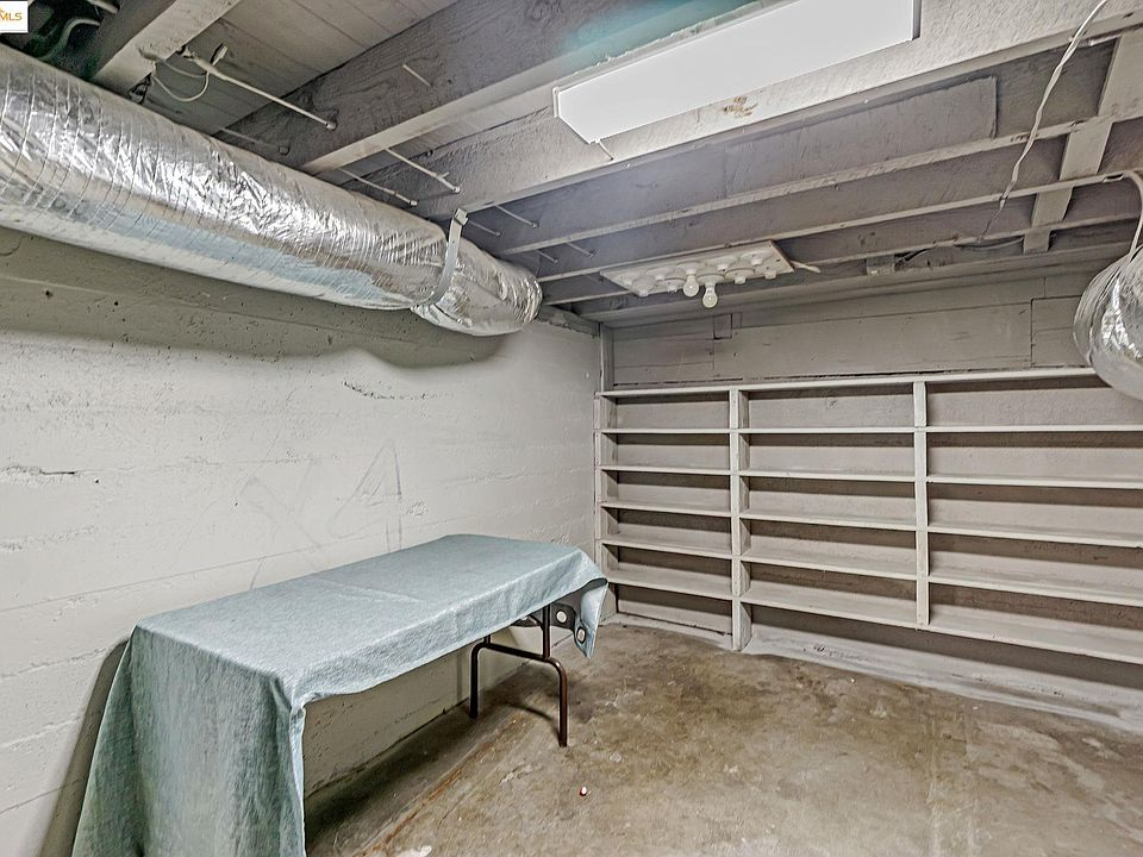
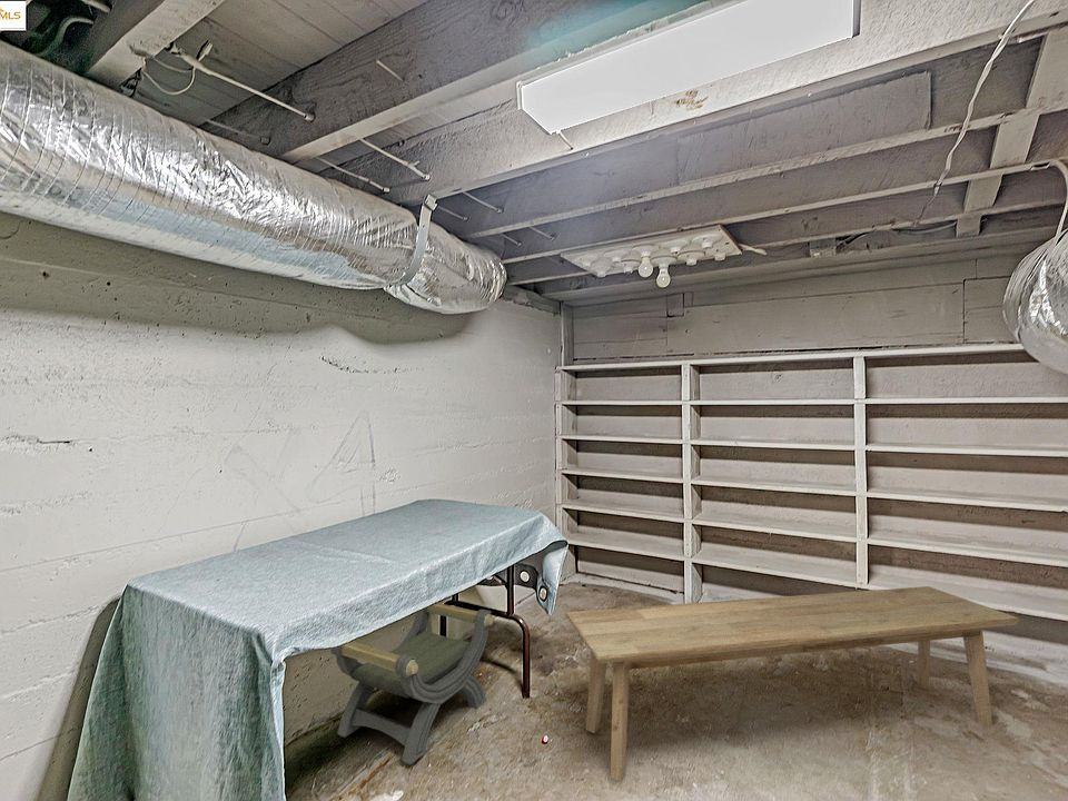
+ bench [565,585,1020,783]
+ stool [329,602,494,767]
